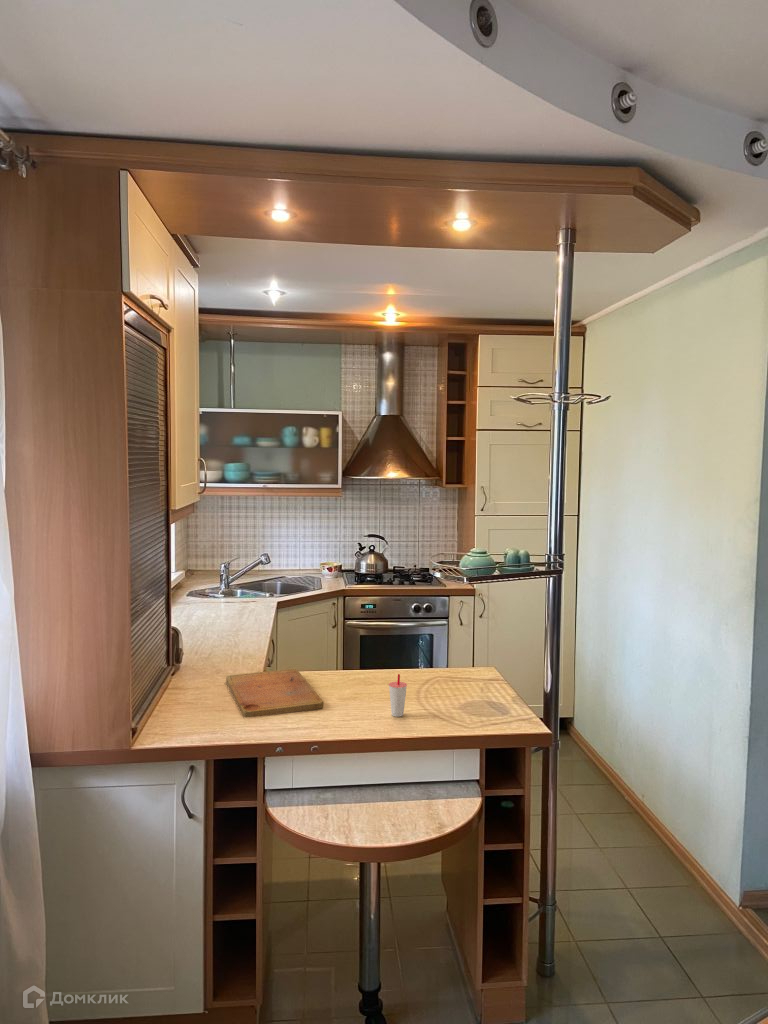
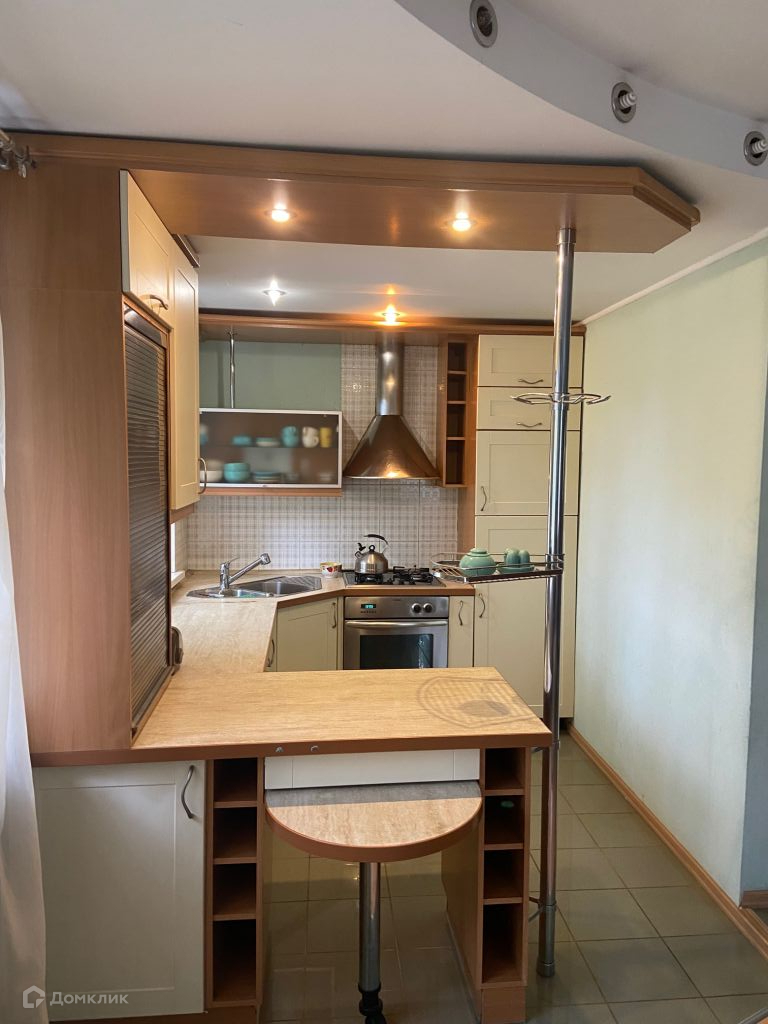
- cutting board [225,668,325,718]
- cup [388,673,408,718]
